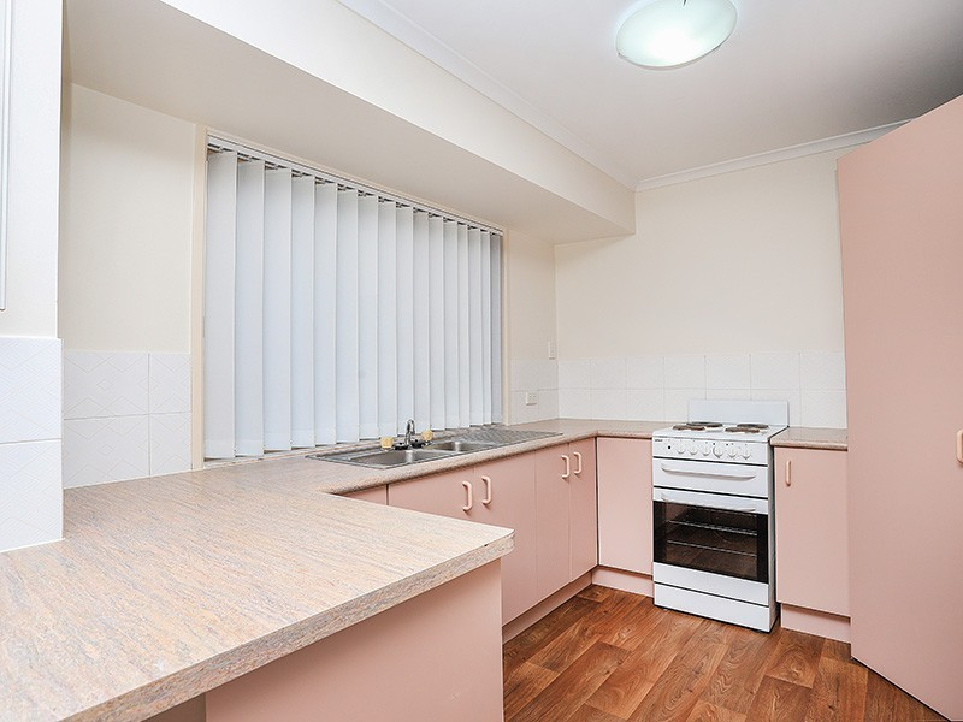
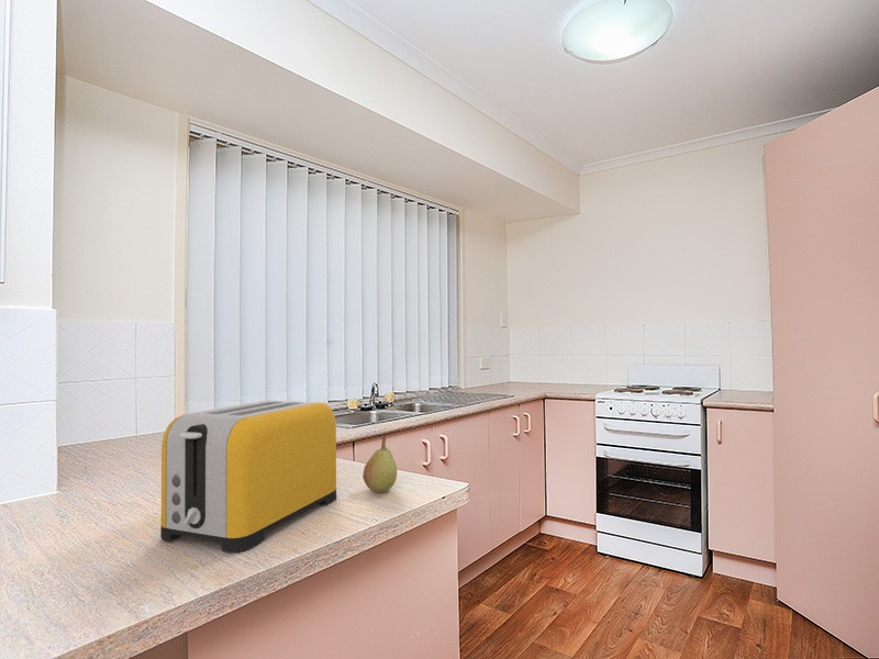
+ toaster [159,400,337,552]
+ fruit [363,435,398,493]
